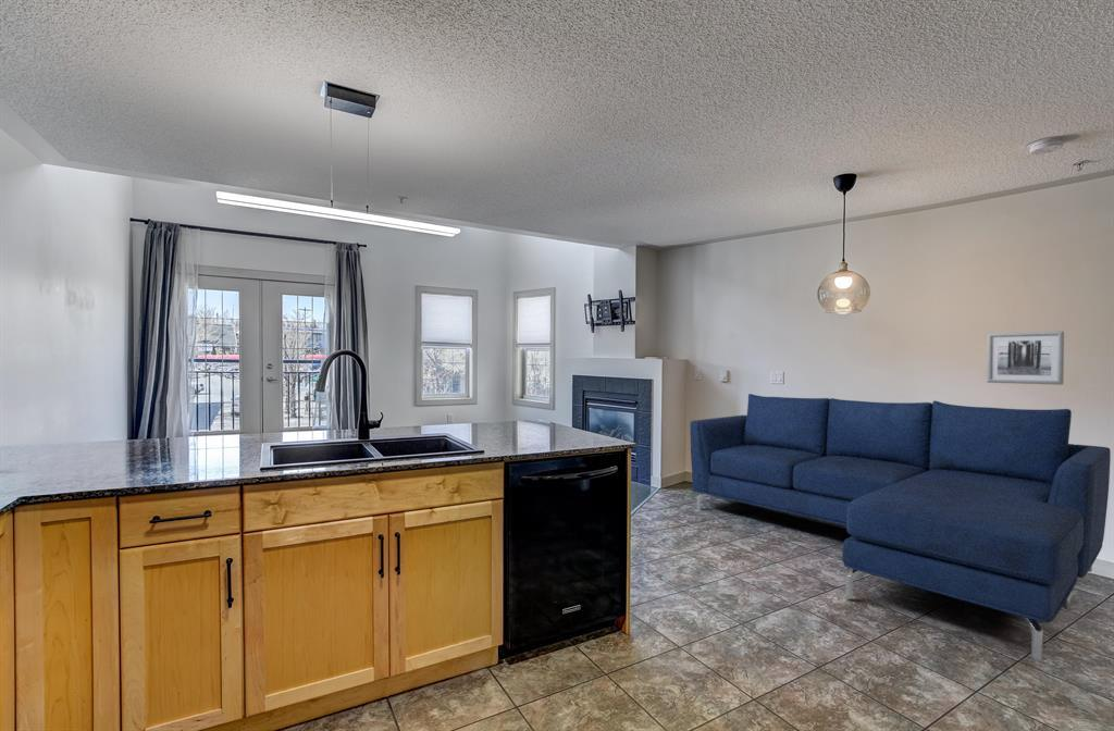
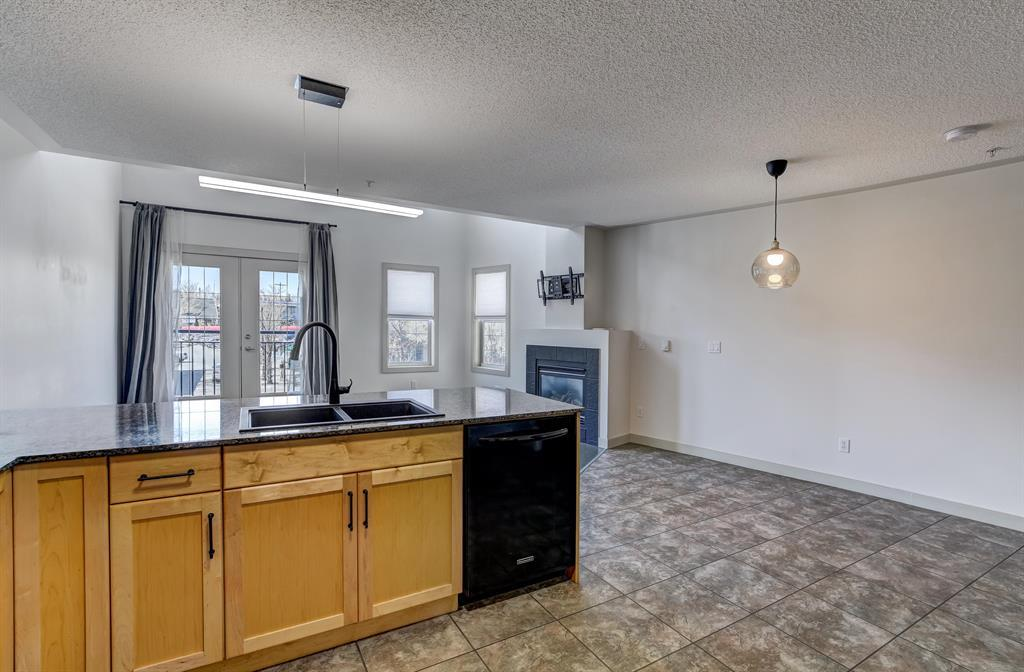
- sofa [690,393,1112,661]
- wall art [986,331,1065,386]
